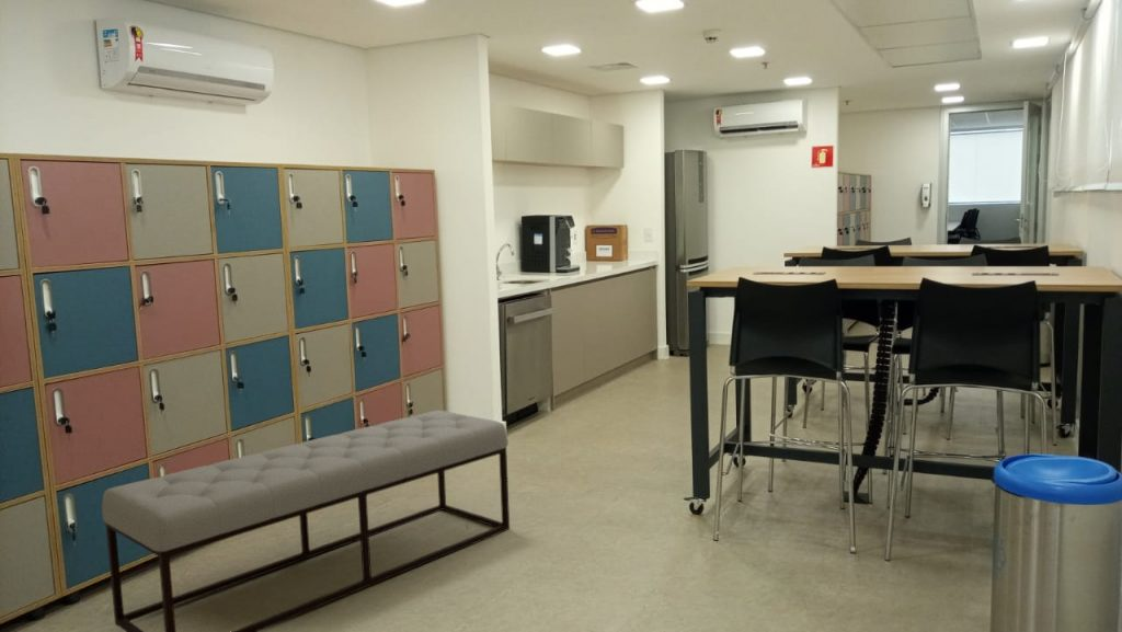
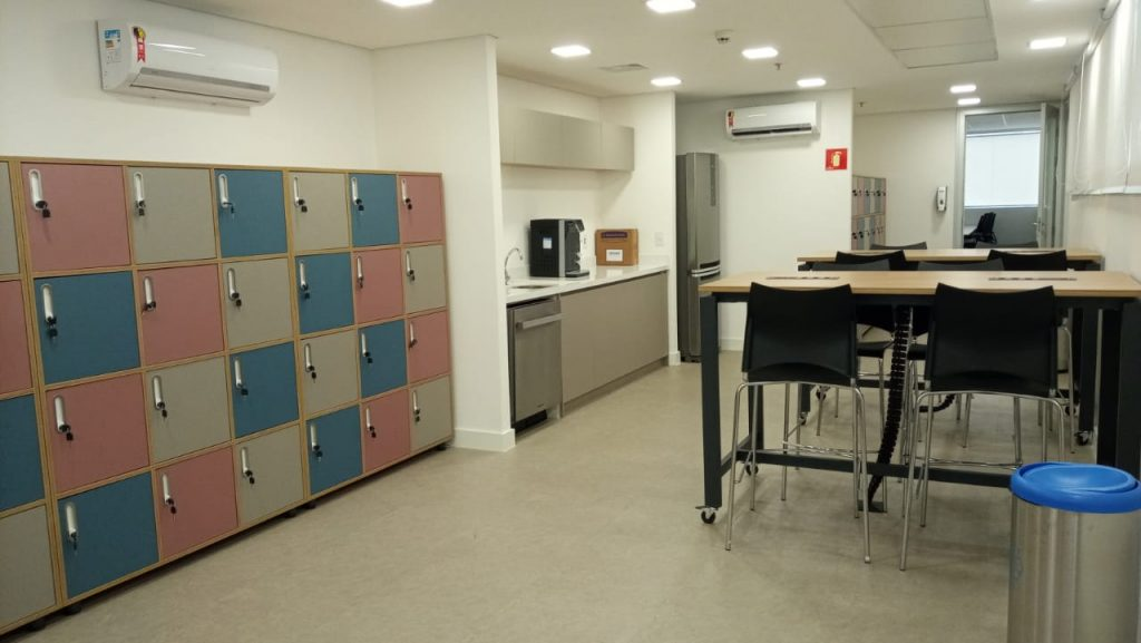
- bench [101,409,511,632]
